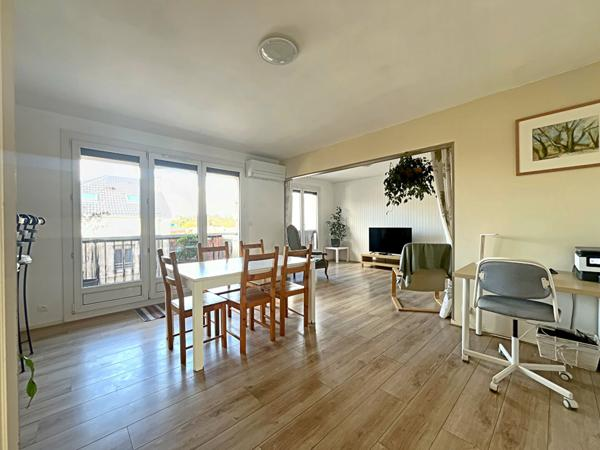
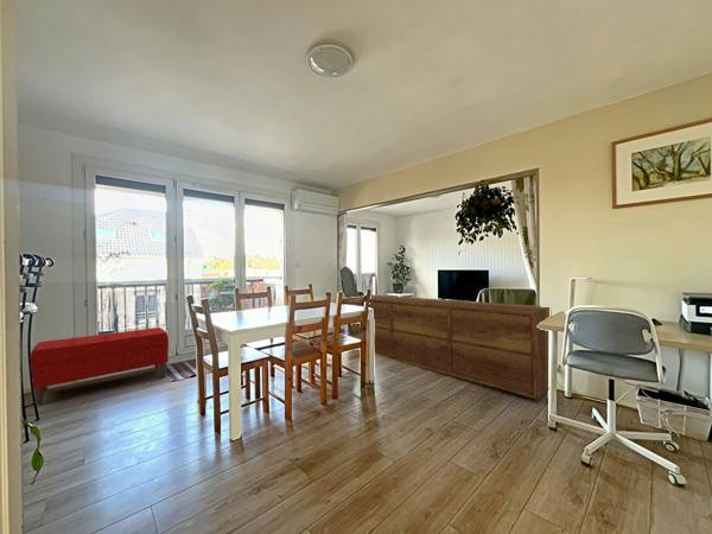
+ sideboard [347,293,551,401]
+ bench [30,326,170,406]
